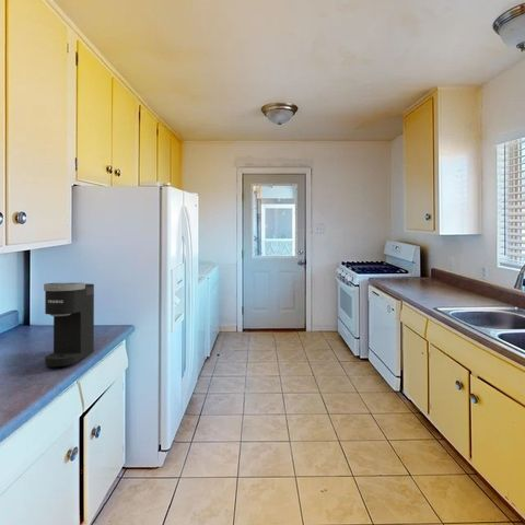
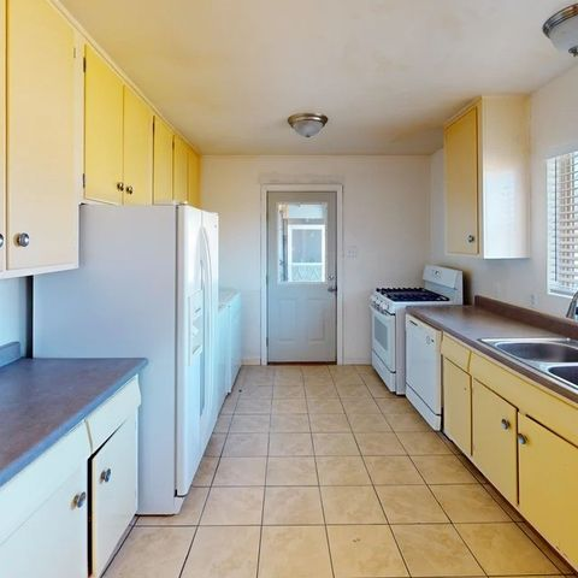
- coffee maker [43,282,95,368]
